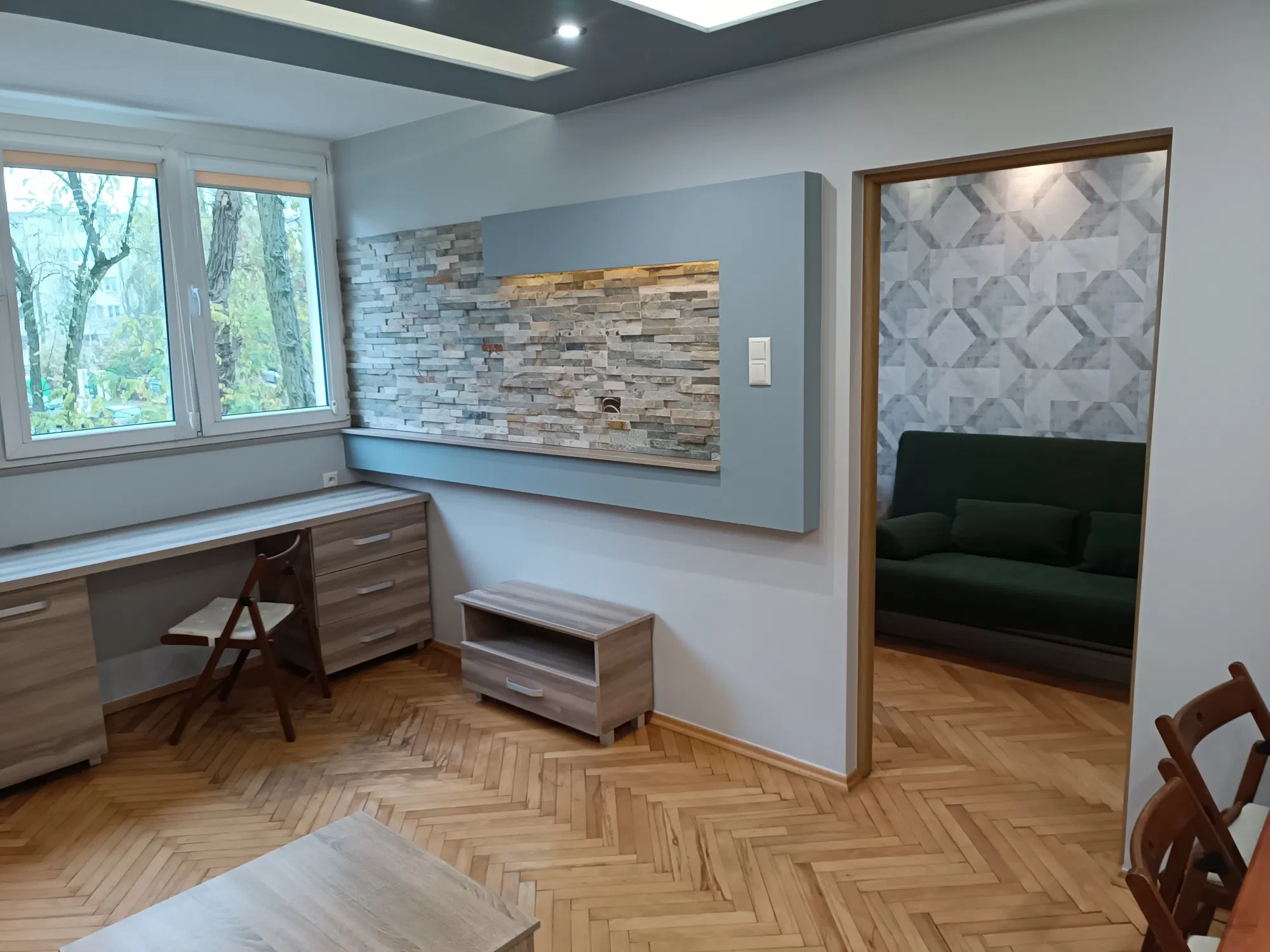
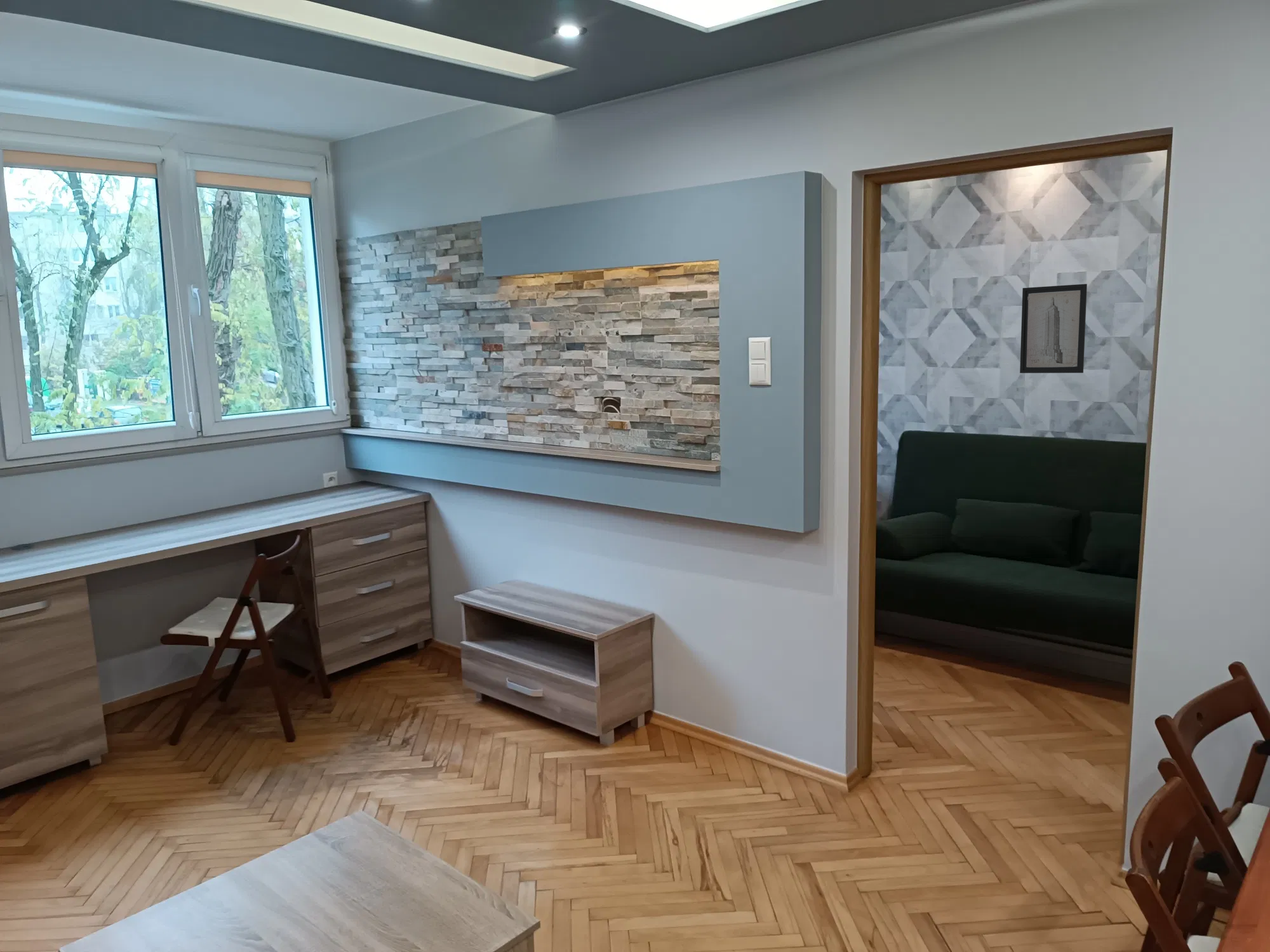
+ wall art [1019,283,1088,374]
